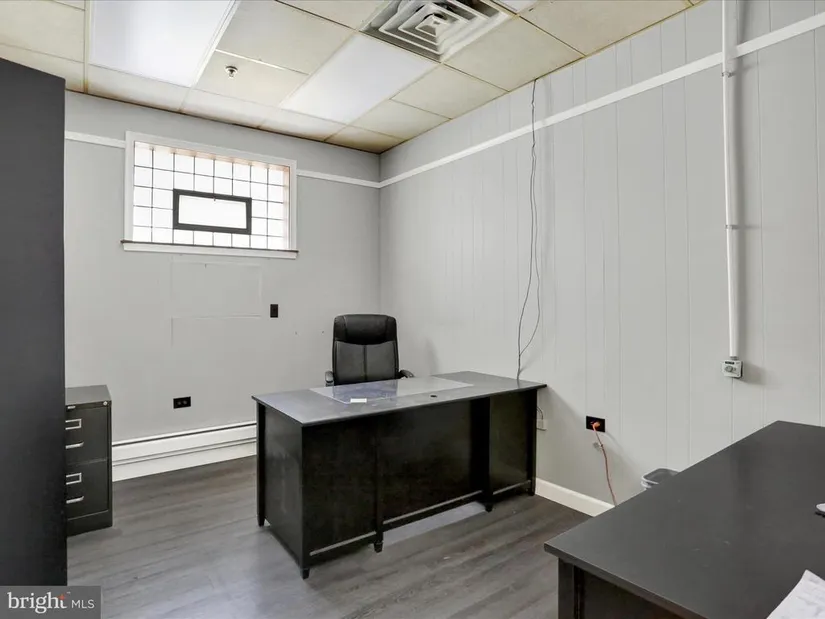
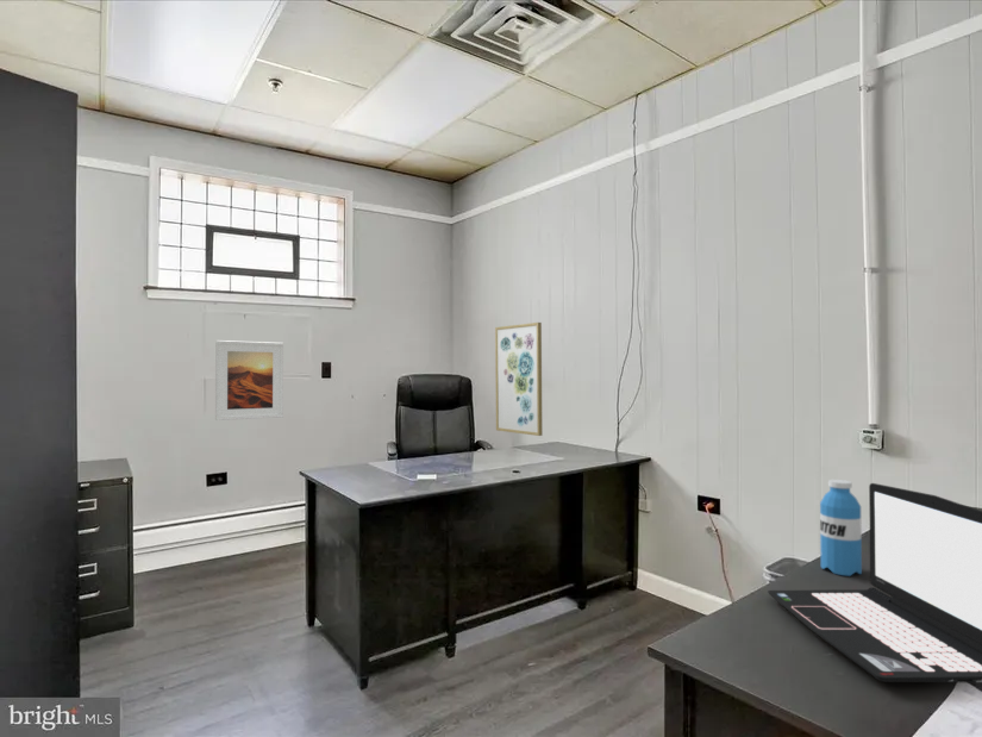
+ wall art [494,321,544,437]
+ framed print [214,339,284,421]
+ laptop [767,482,982,683]
+ water bottle [819,479,863,577]
